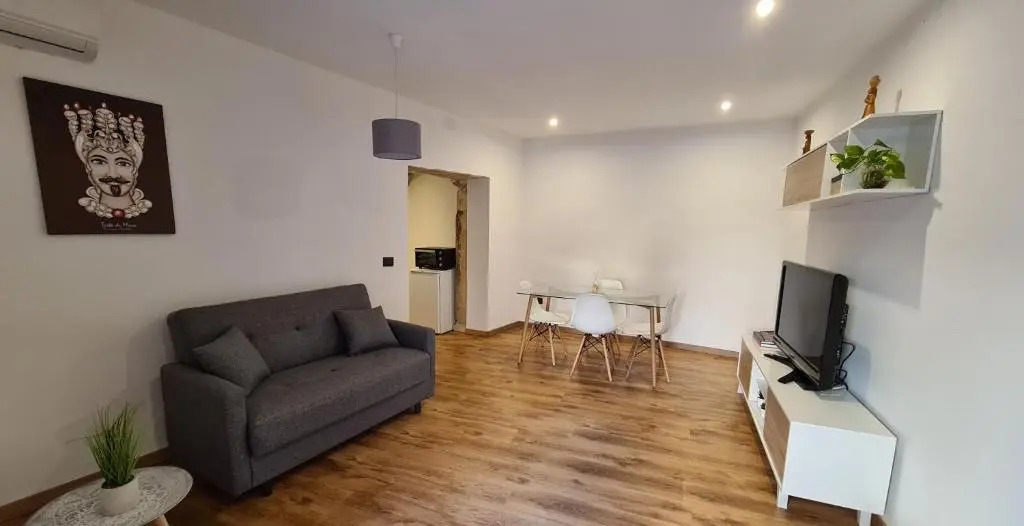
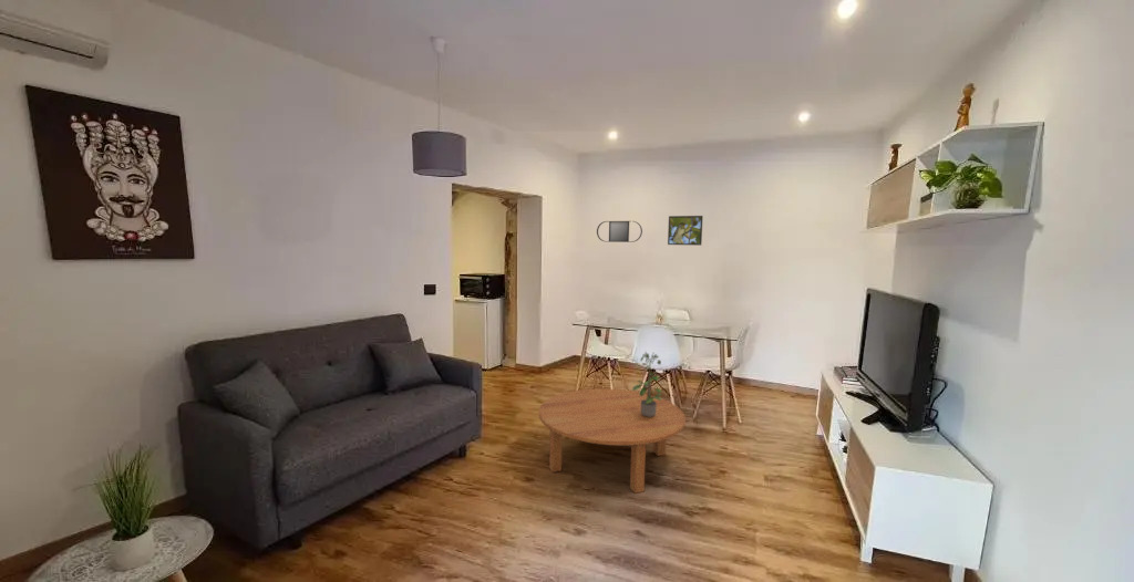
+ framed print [667,215,704,247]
+ home mirror [596,220,643,243]
+ coffee table [538,387,687,495]
+ potted plant [631,351,663,417]
